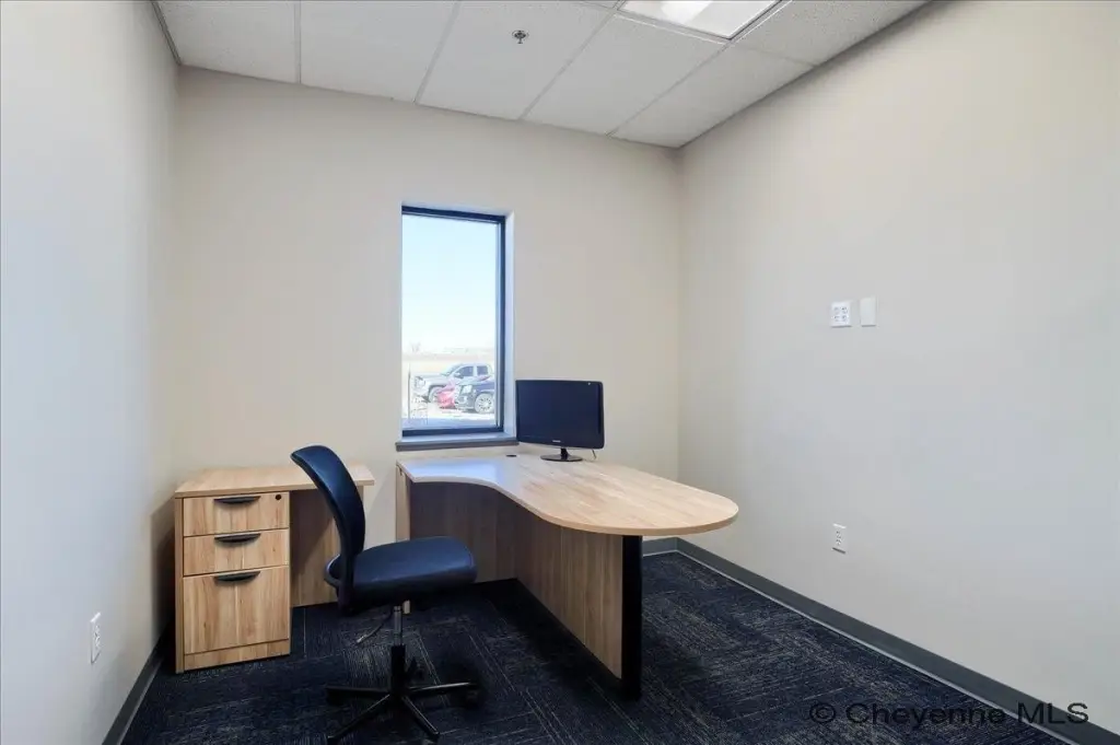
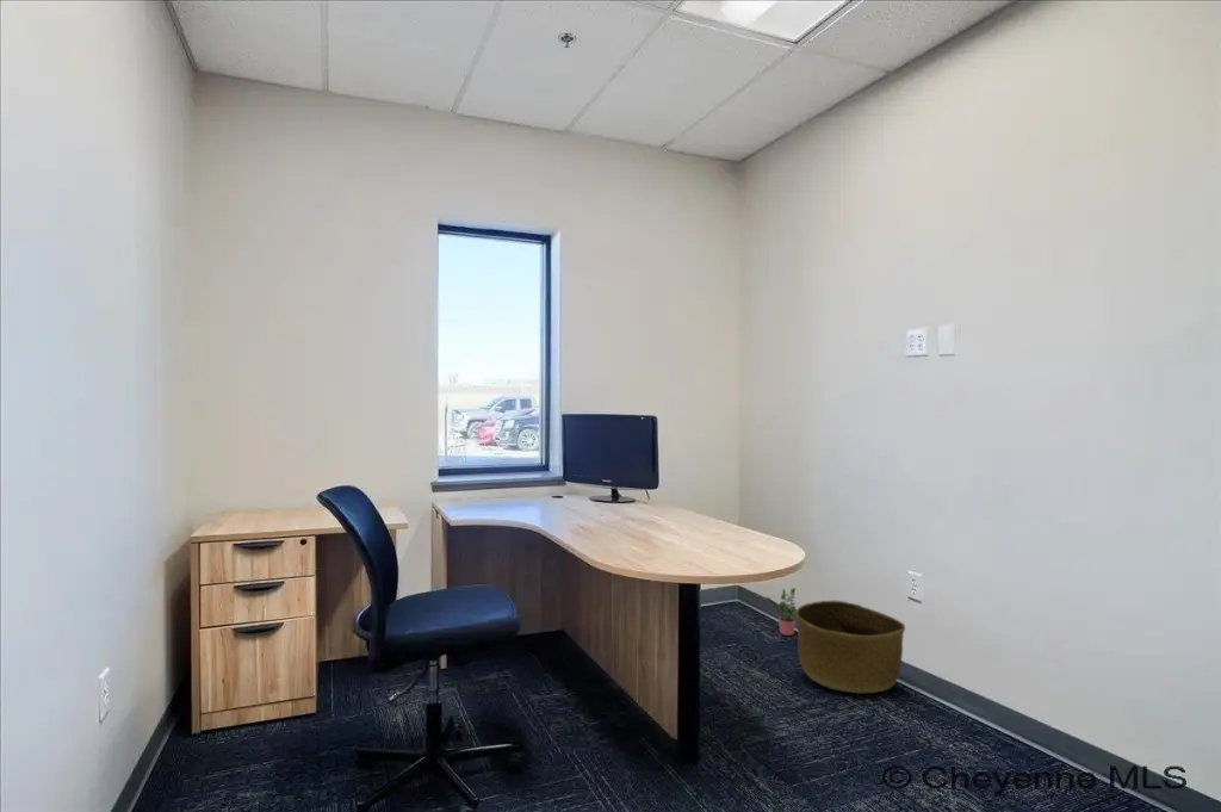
+ basket [795,600,906,695]
+ potted plant [766,587,798,637]
